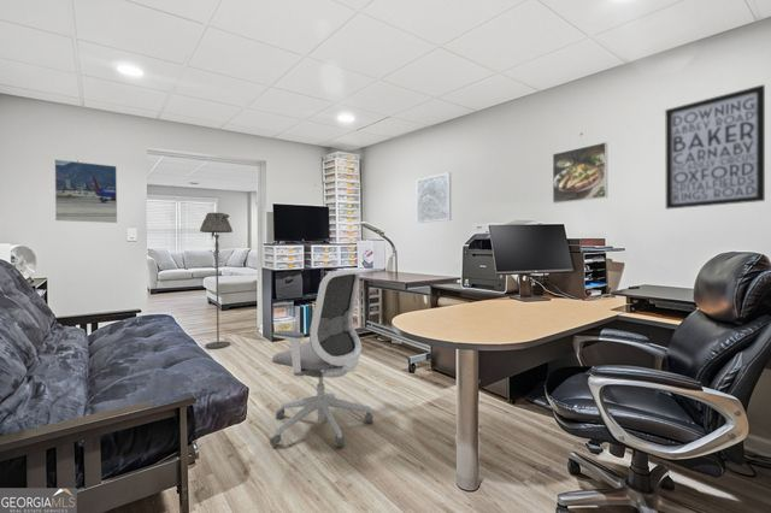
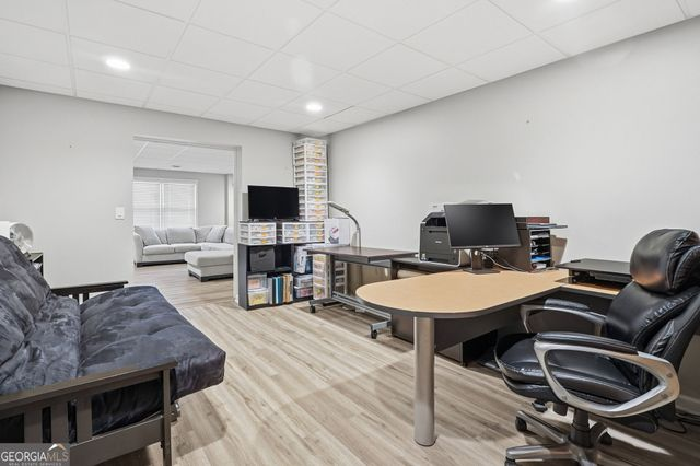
- office chair [269,269,373,448]
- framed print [53,158,118,224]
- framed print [552,141,608,205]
- wall art [416,171,453,224]
- floor lamp [199,212,234,349]
- wall art [664,83,766,211]
